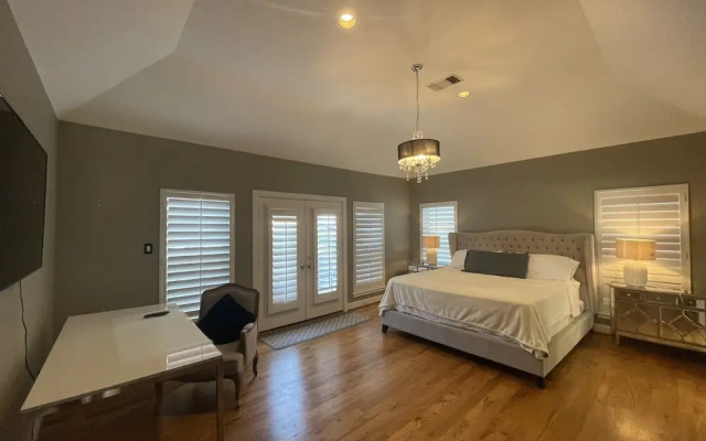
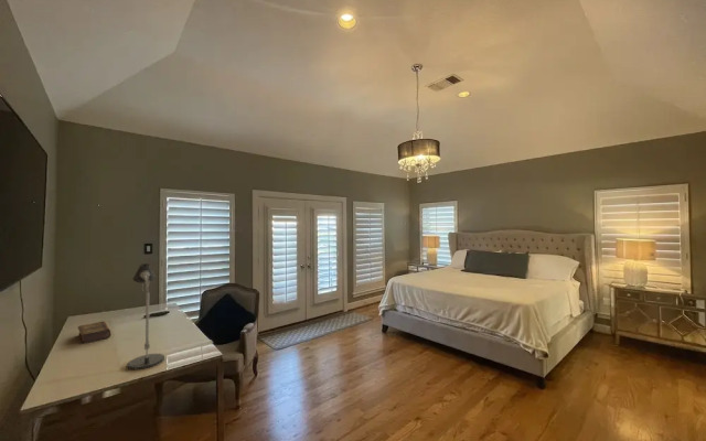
+ desk lamp [127,262,165,372]
+ book [77,320,113,344]
